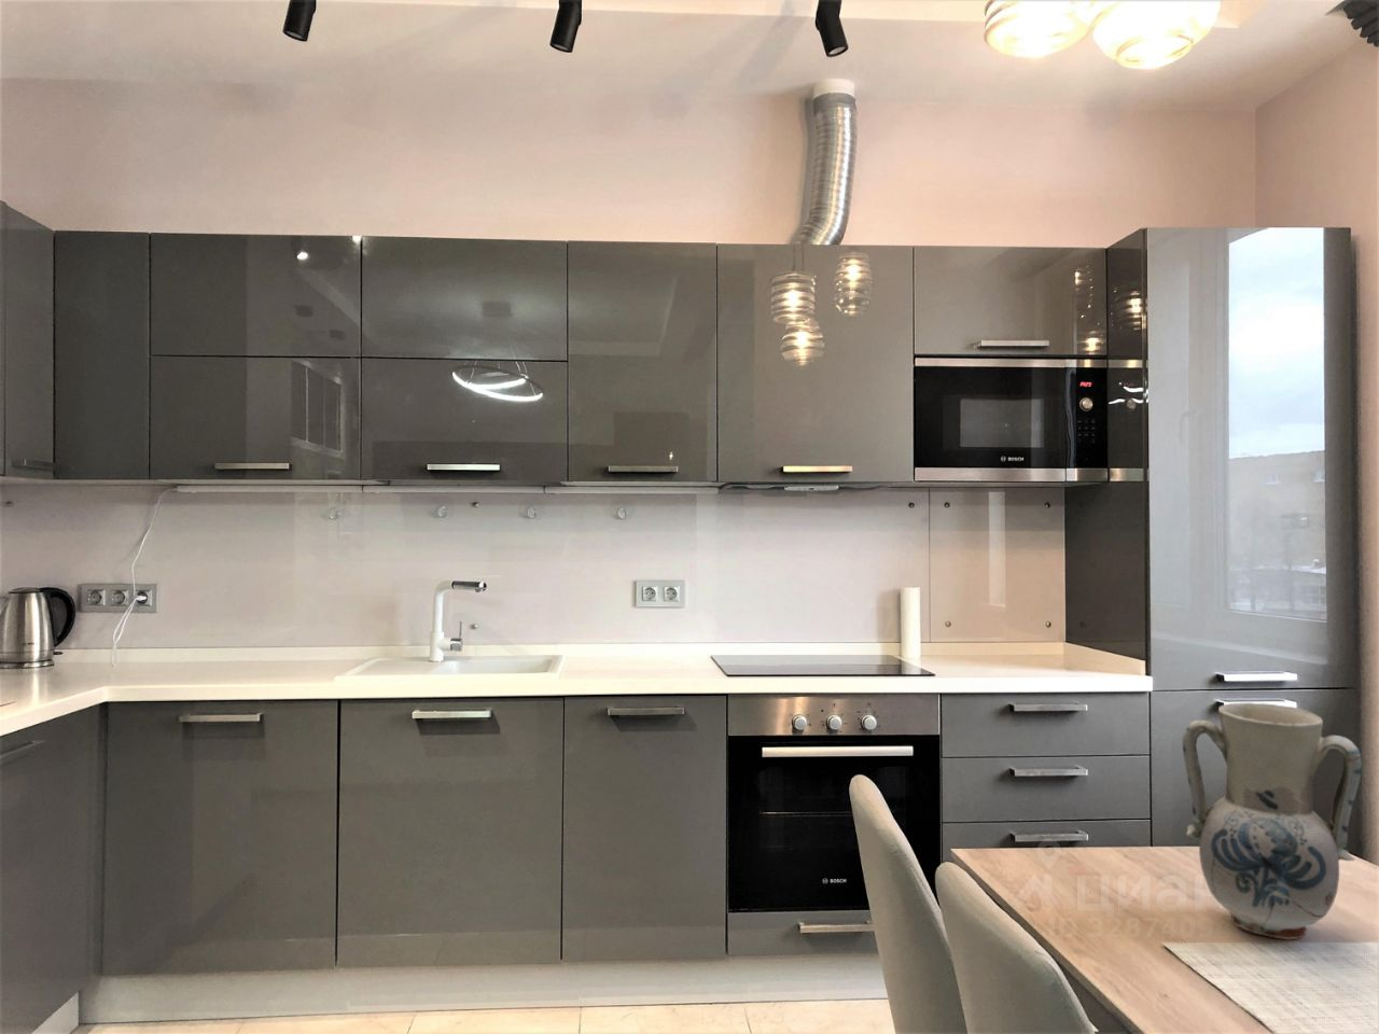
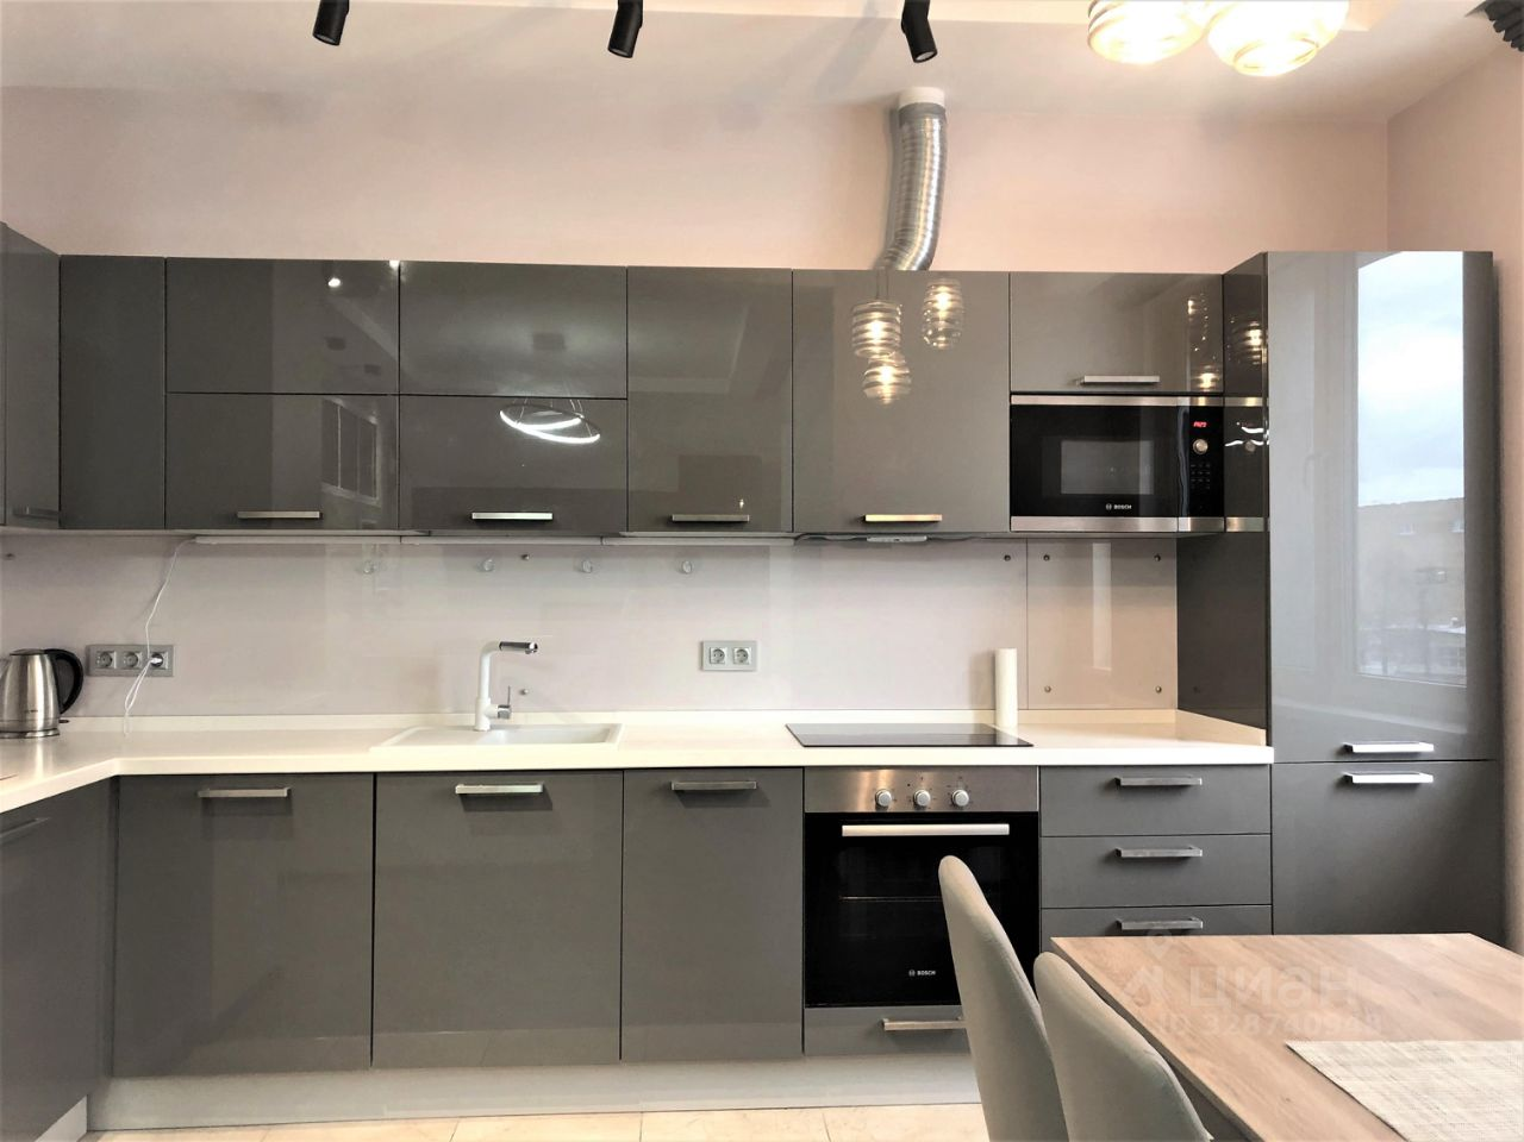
- vase [1181,703,1363,941]
